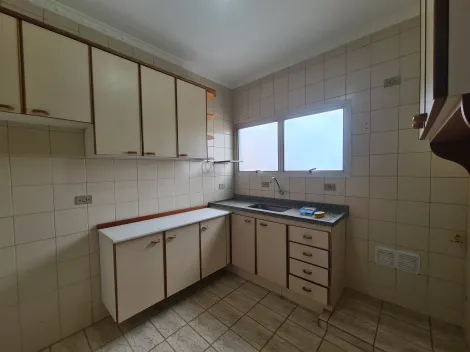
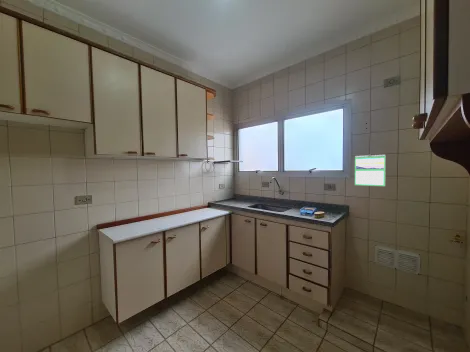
+ calendar [354,154,386,187]
